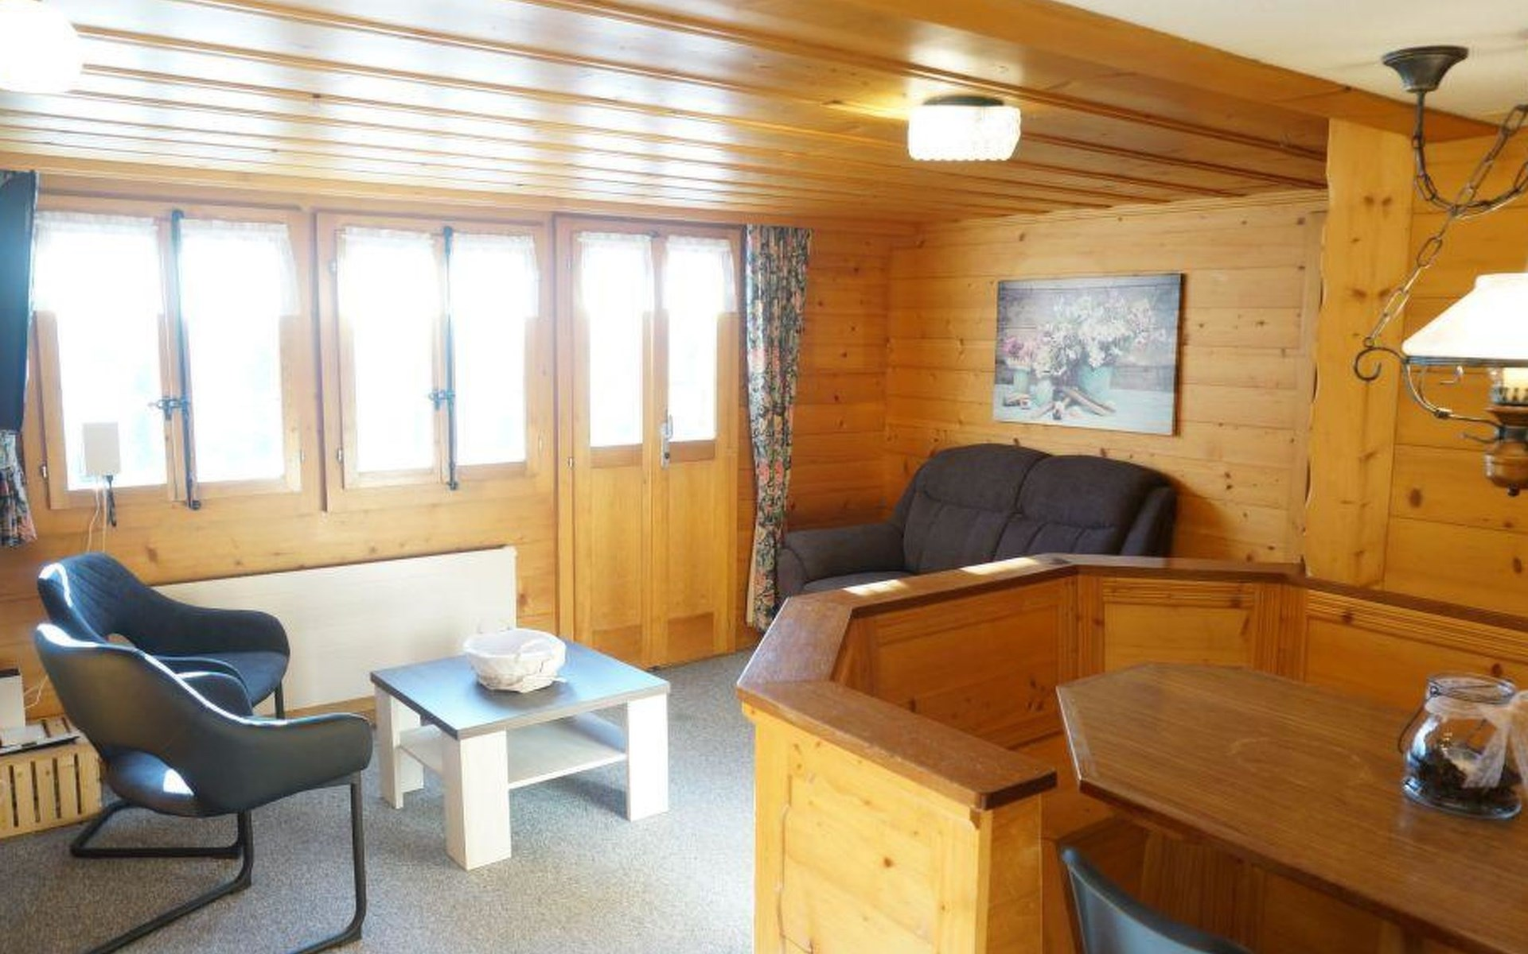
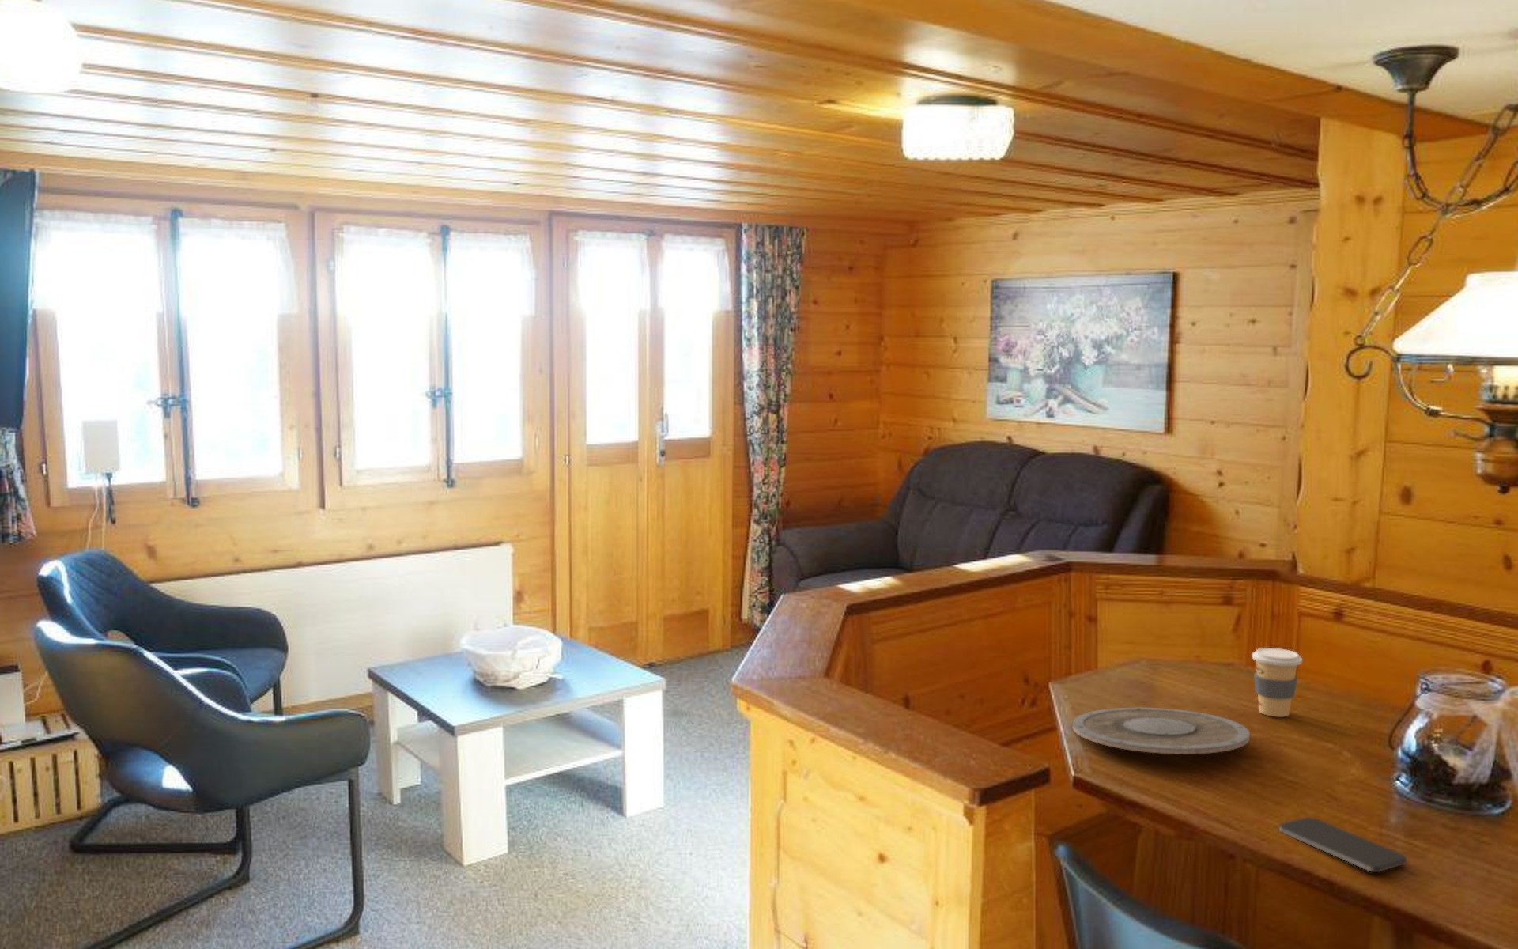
+ coffee cup [1251,647,1303,717]
+ smartphone [1279,817,1408,874]
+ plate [1072,707,1250,754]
